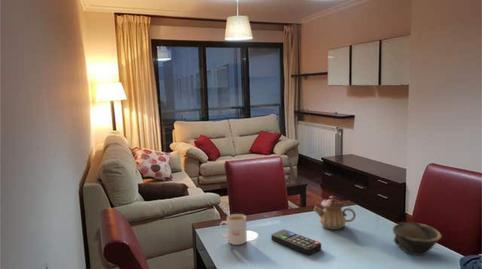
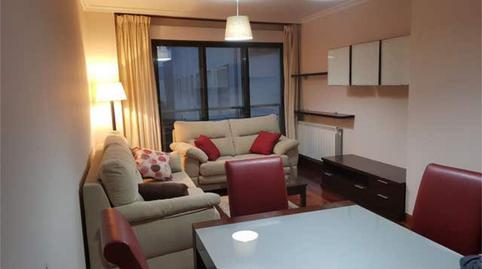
- mug [219,213,248,246]
- bowl [392,222,443,256]
- teapot [313,195,357,231]
- remote control [270,229,322,256]
